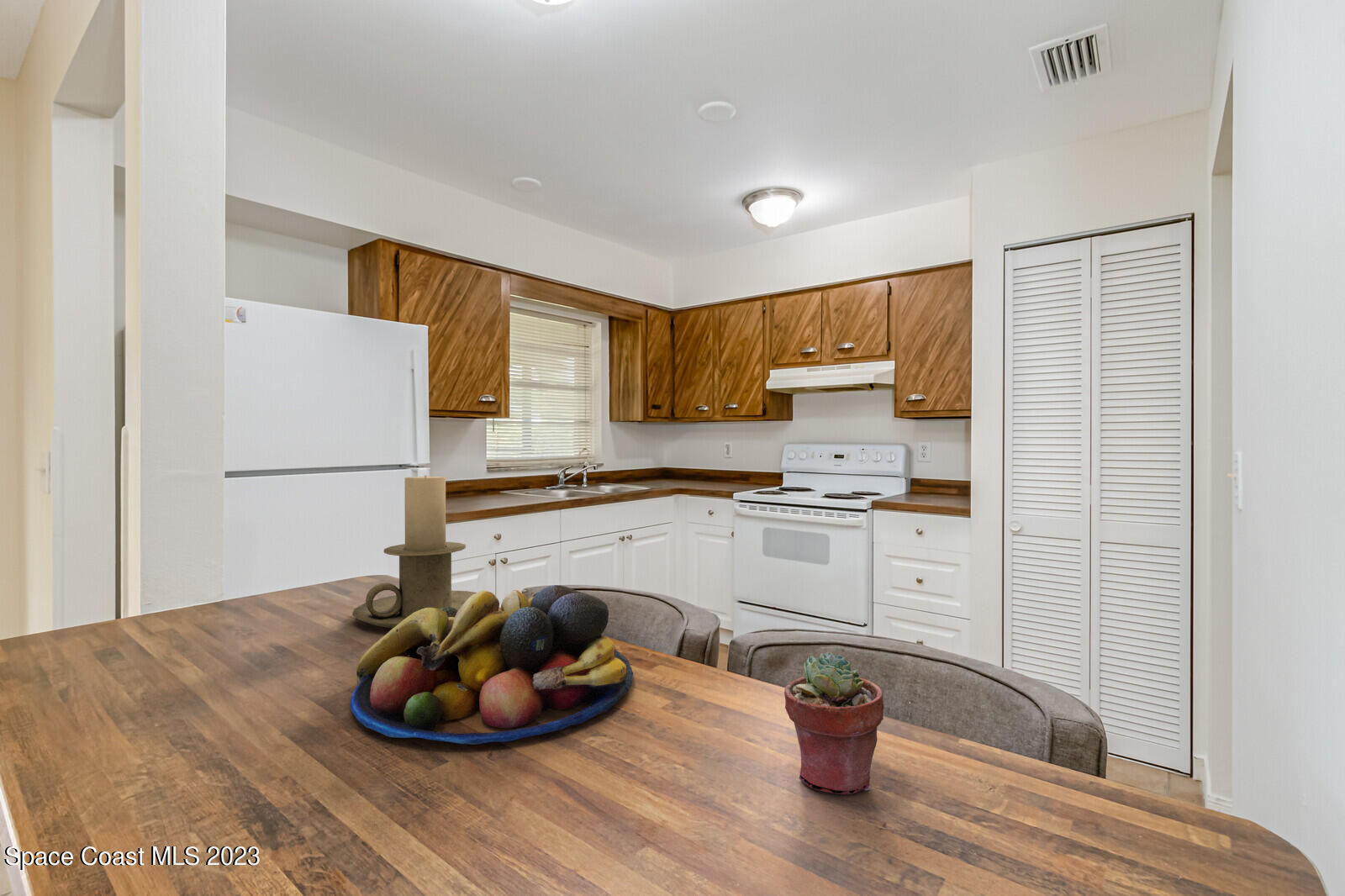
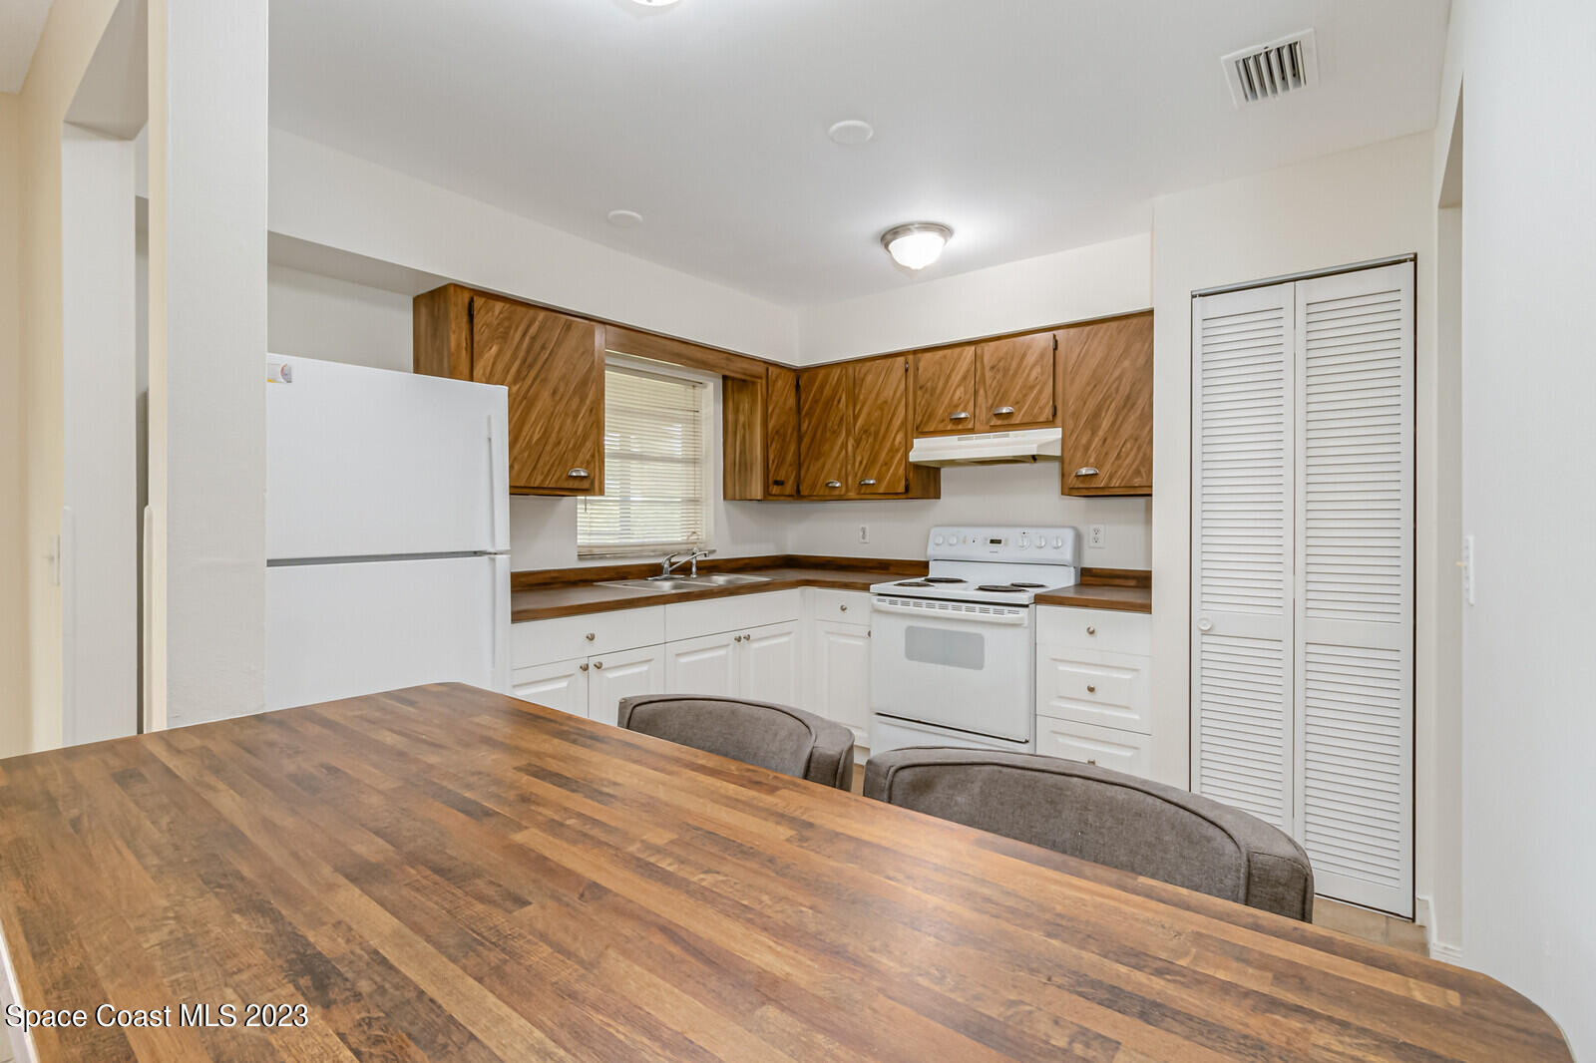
- candle holder [351,475,477,629]
- potted succulent [783,651,885,795]
- fruit bowl [349,584,634,745]
